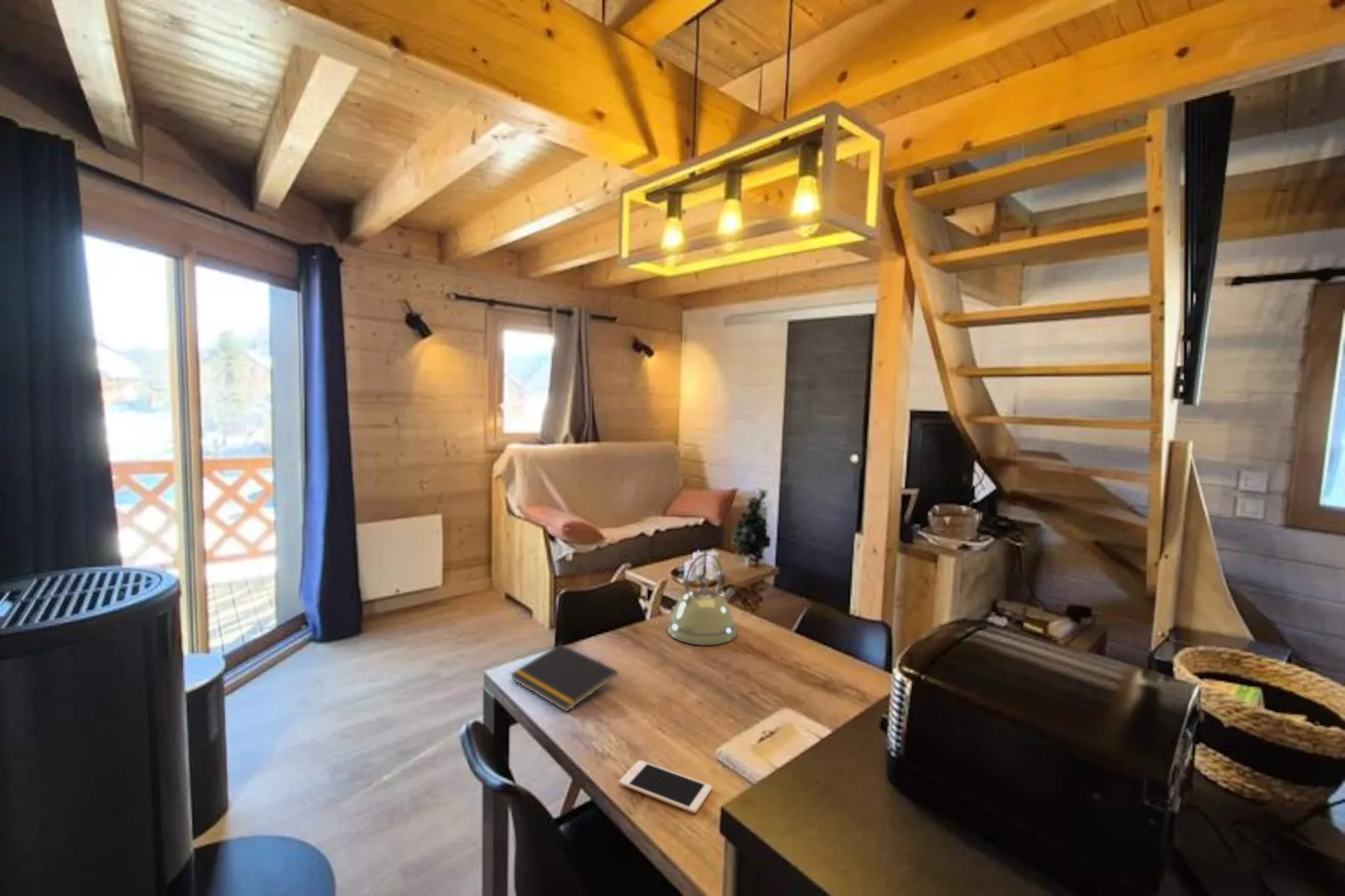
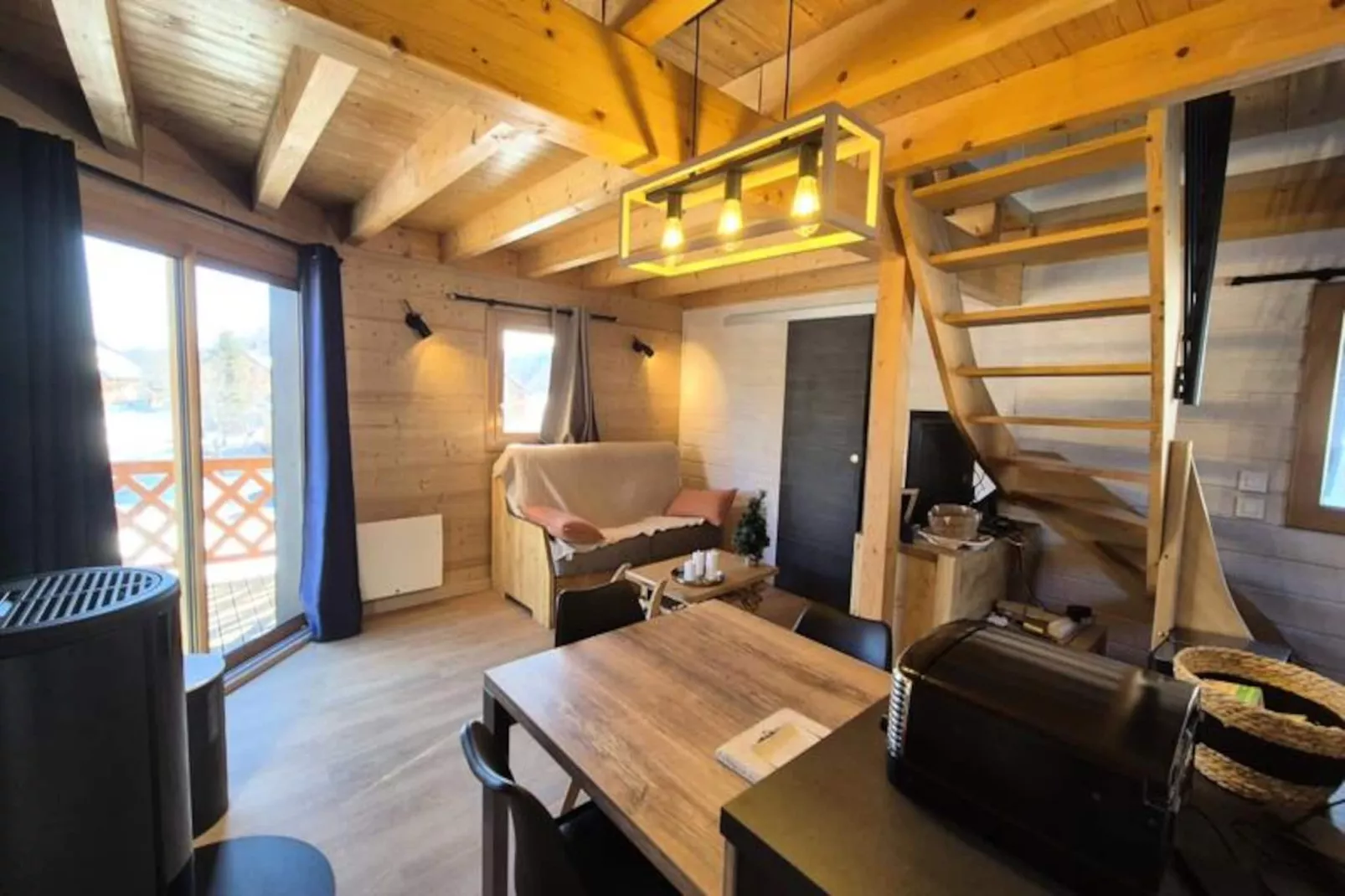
- kettle [667,553,738,646]
- cell phone [618,760,713,814]
- notepad [509,643,619,713]
